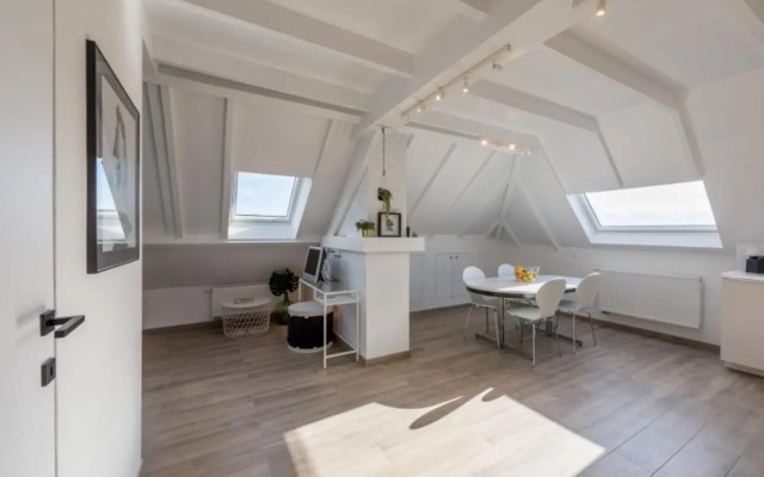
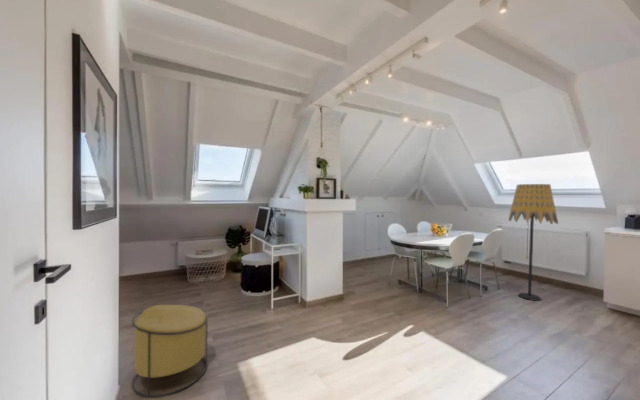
+ ottoman [131,304,209,398]
+ floor lamp [508,183,559,302]
